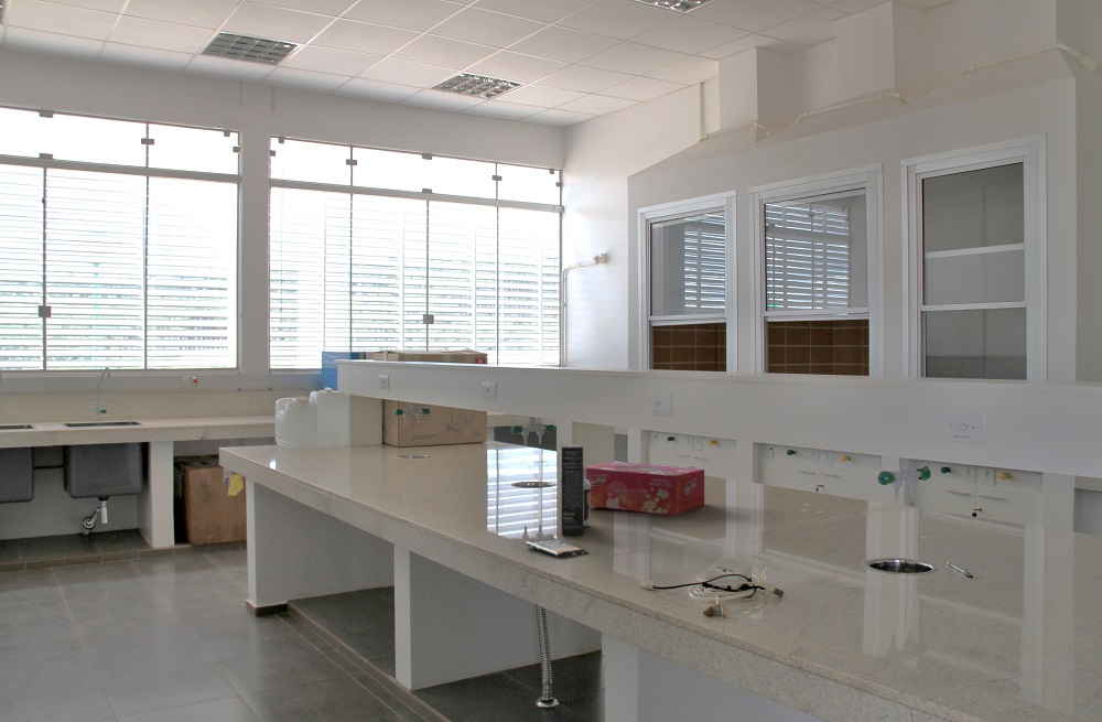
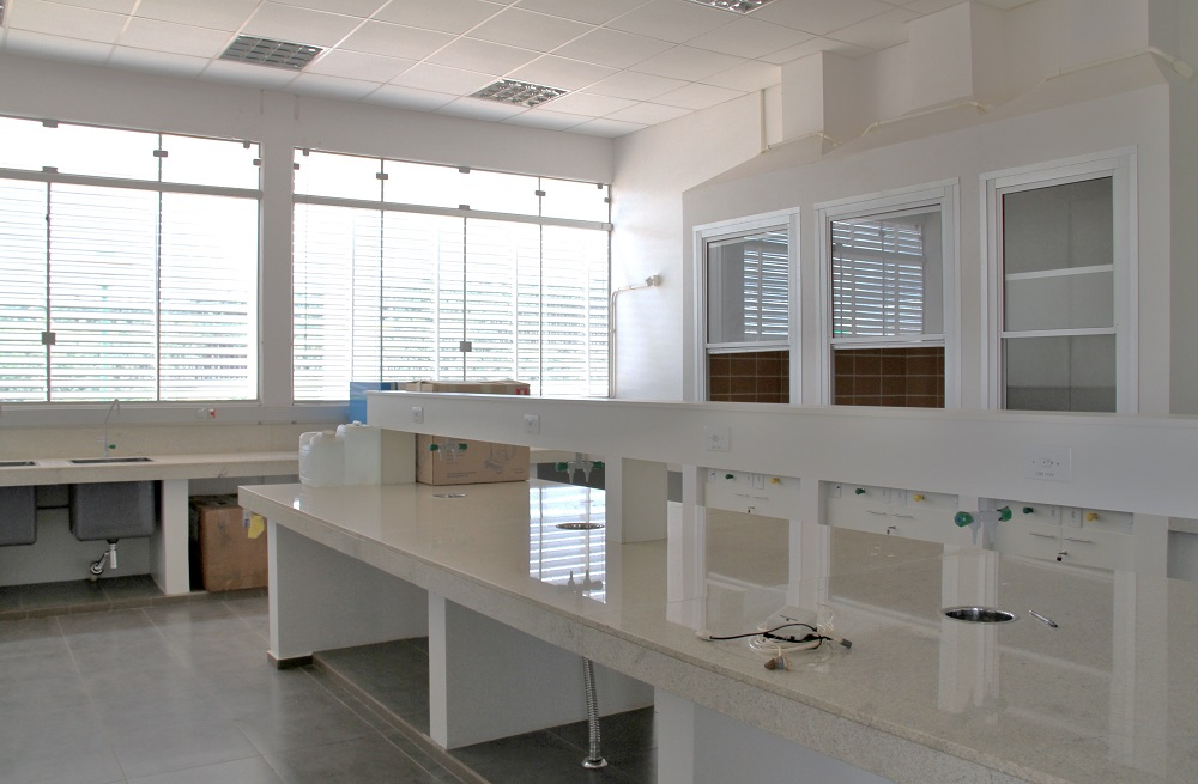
- smartphone [525,538,588,558]
- tissue box [585,461,705,516]
- spray bottle [560,443,592,536]
